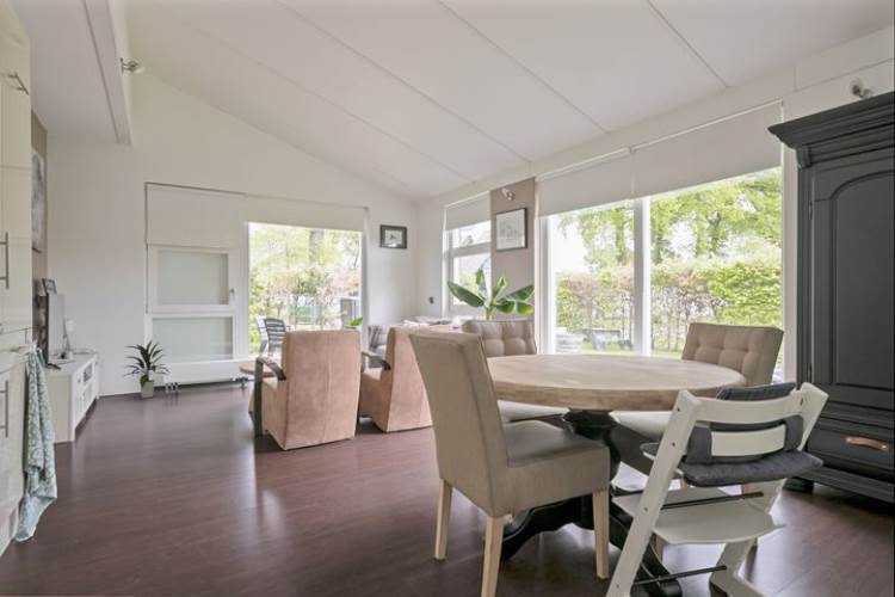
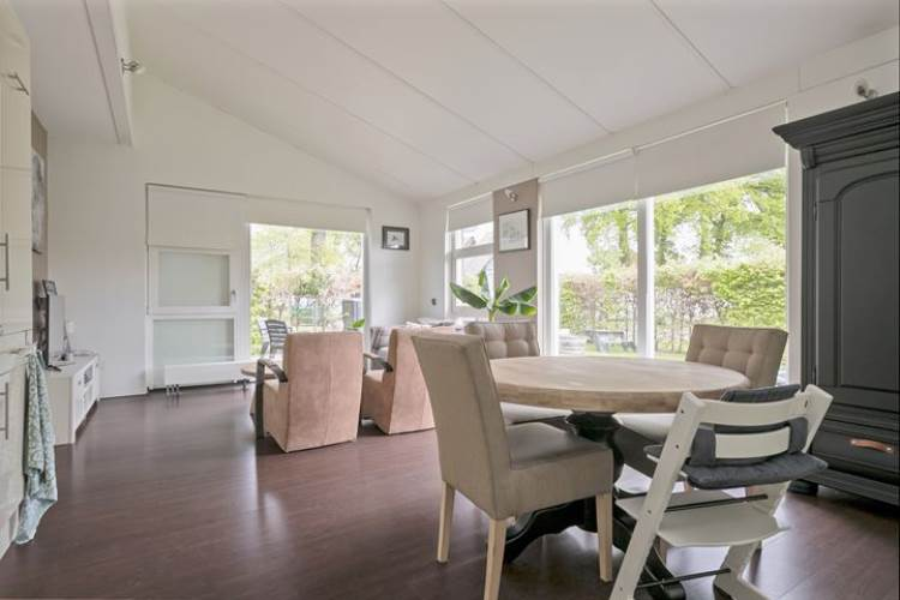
- indoor plant [119,338,171,399]
